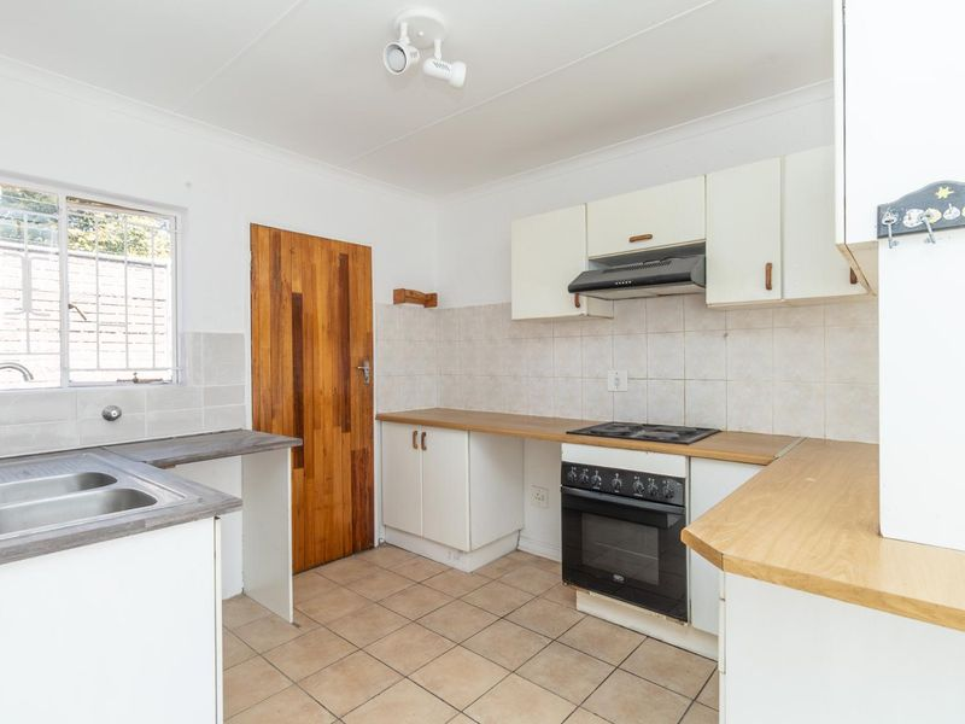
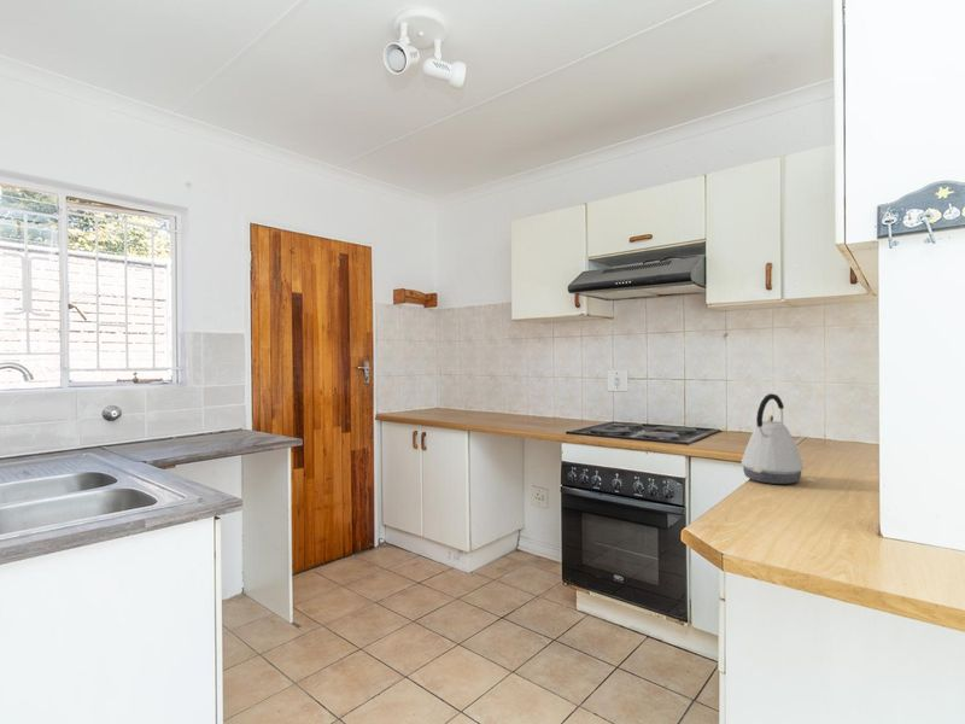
+ kettle [741,392,805,485]
